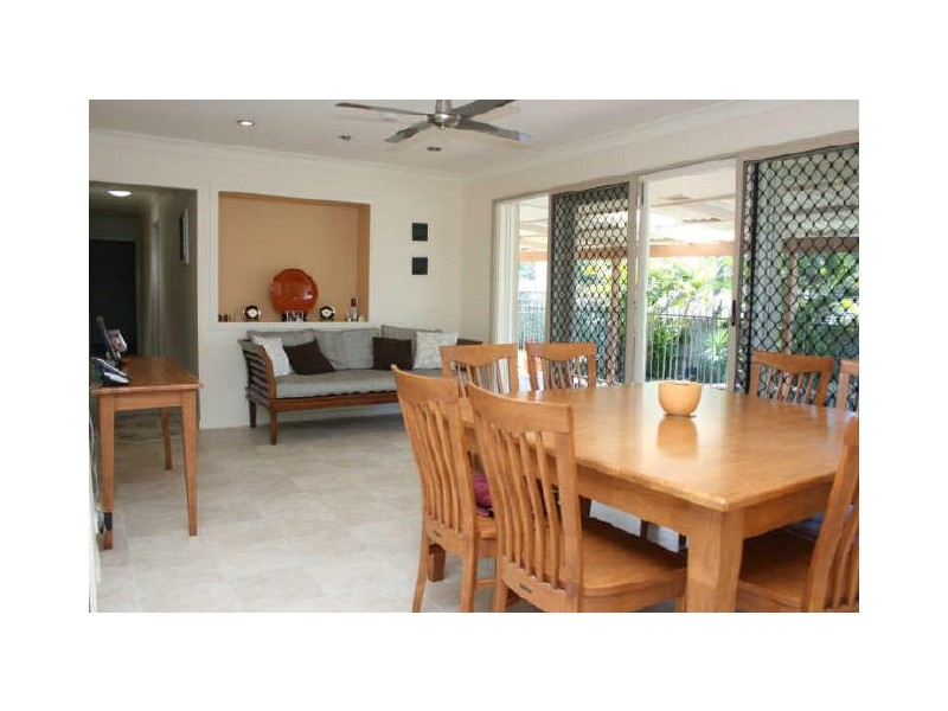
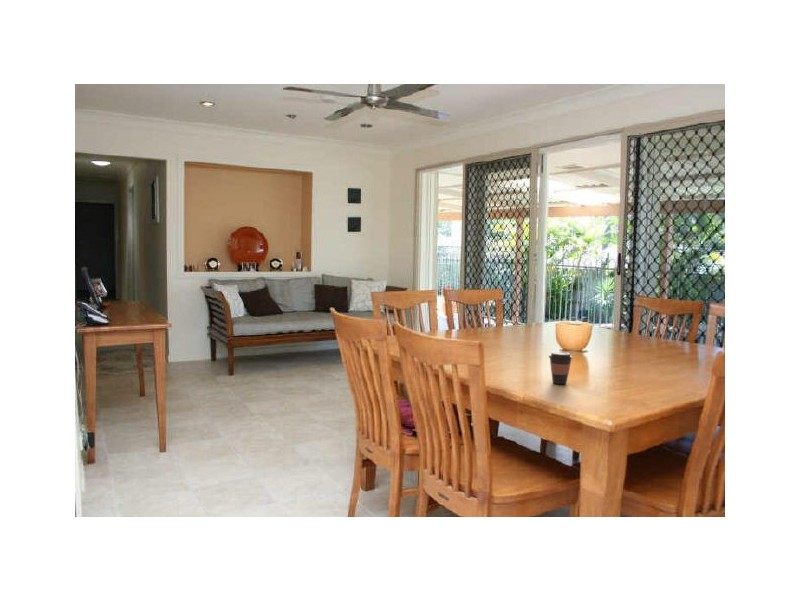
+ coffee cup [548,351,574,385]
